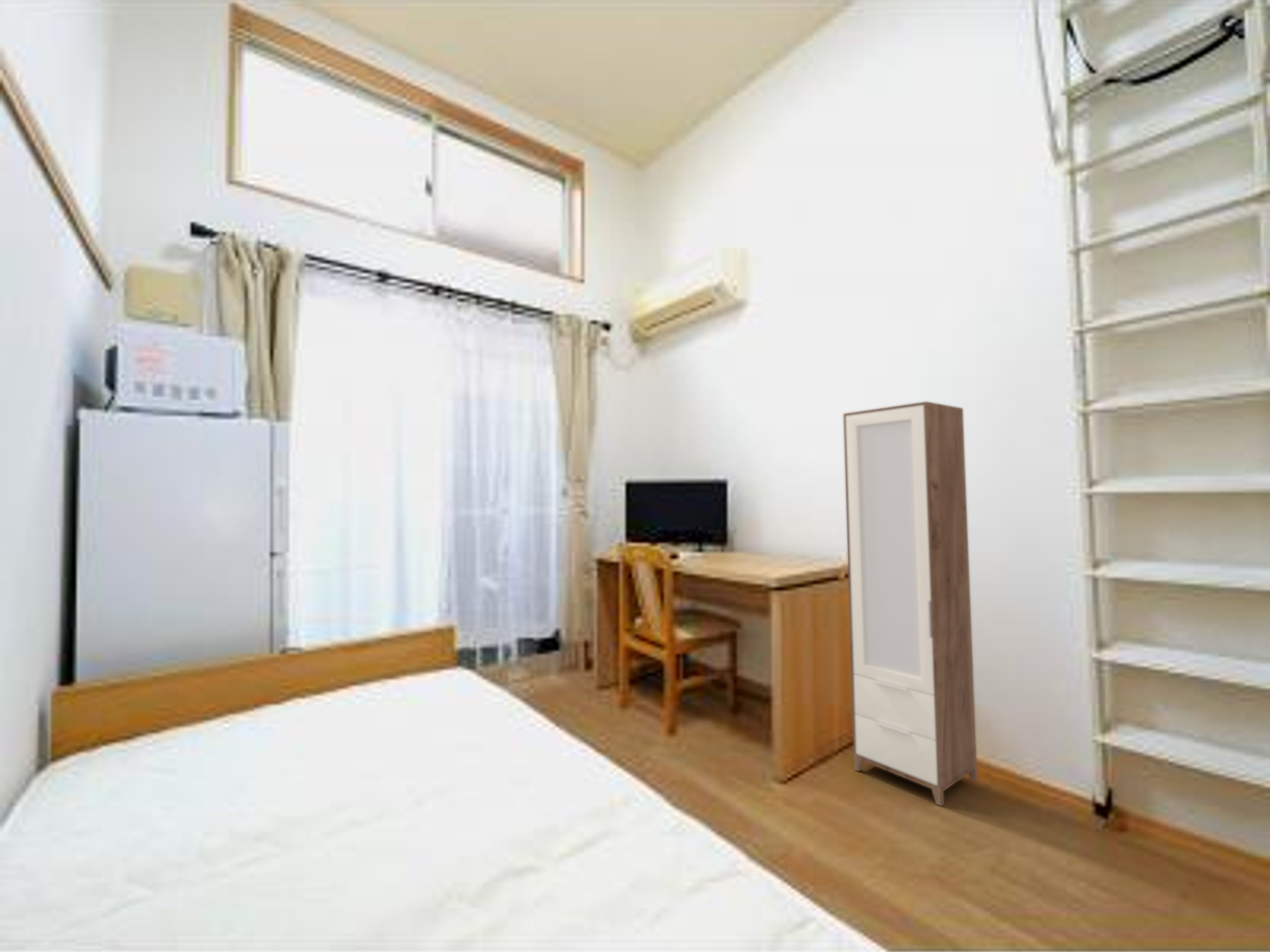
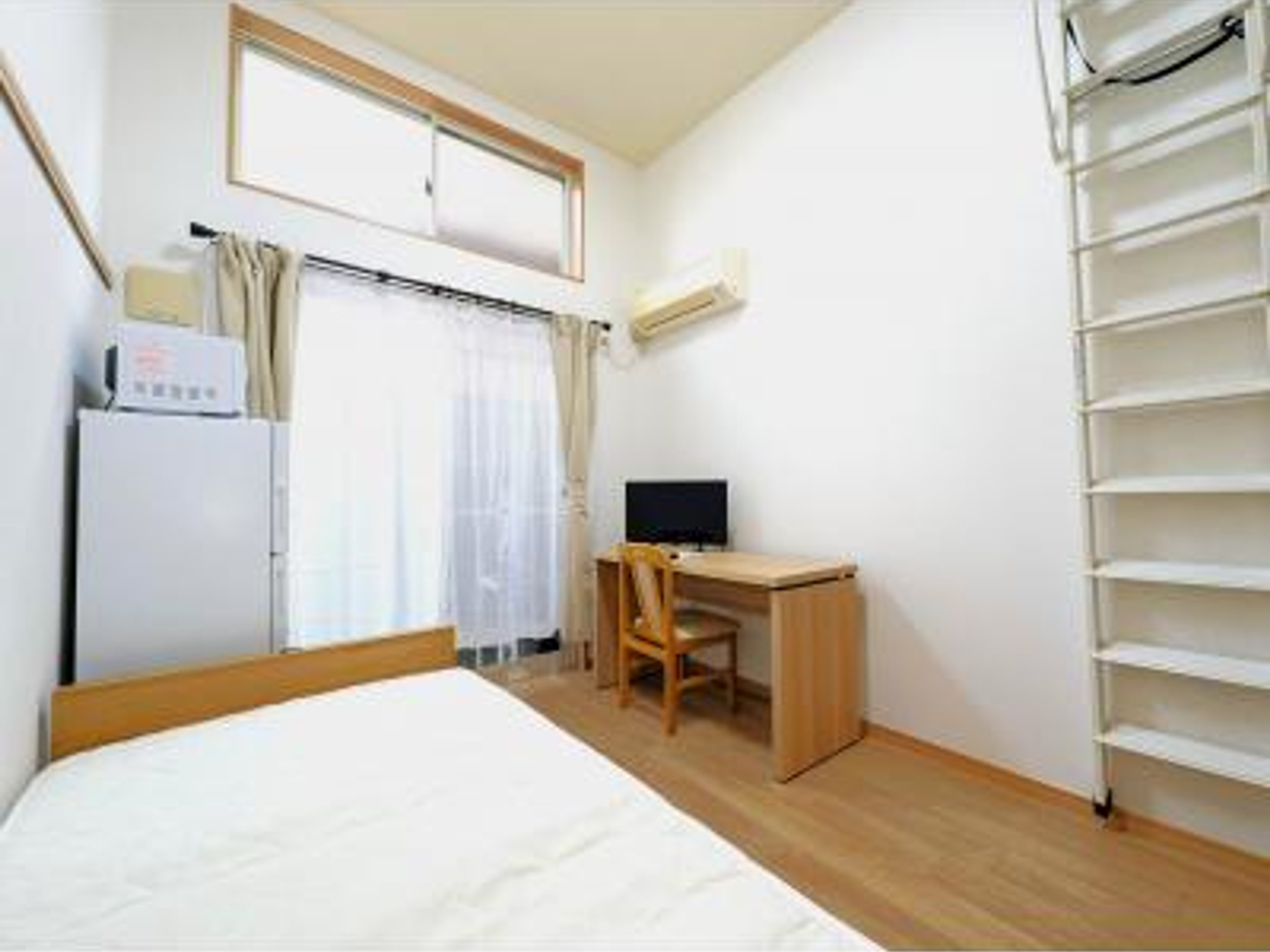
- cabinet [843,401,978,807]
